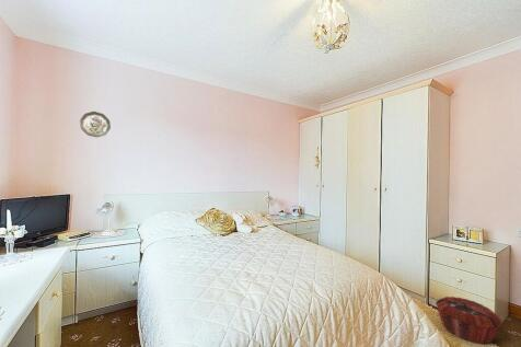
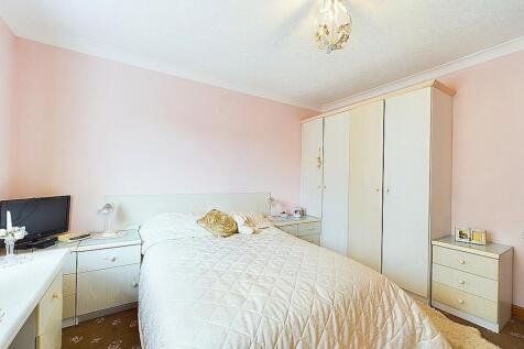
- woven basket [435,296,503,345]
- decorative plate [79,111,112,138]
